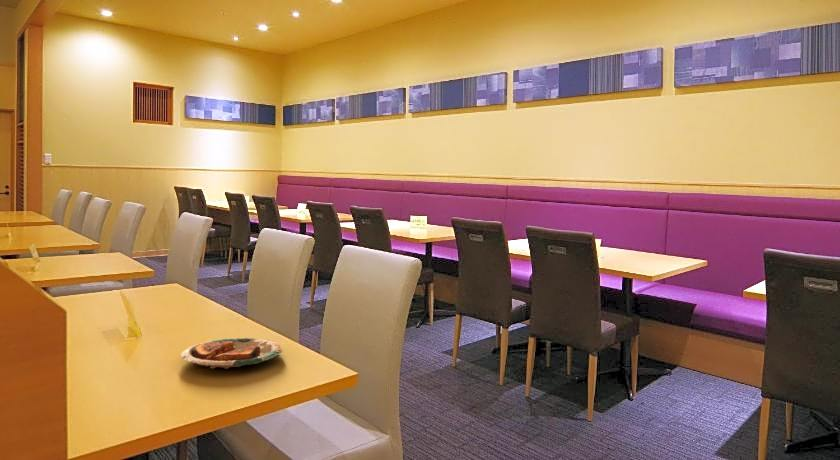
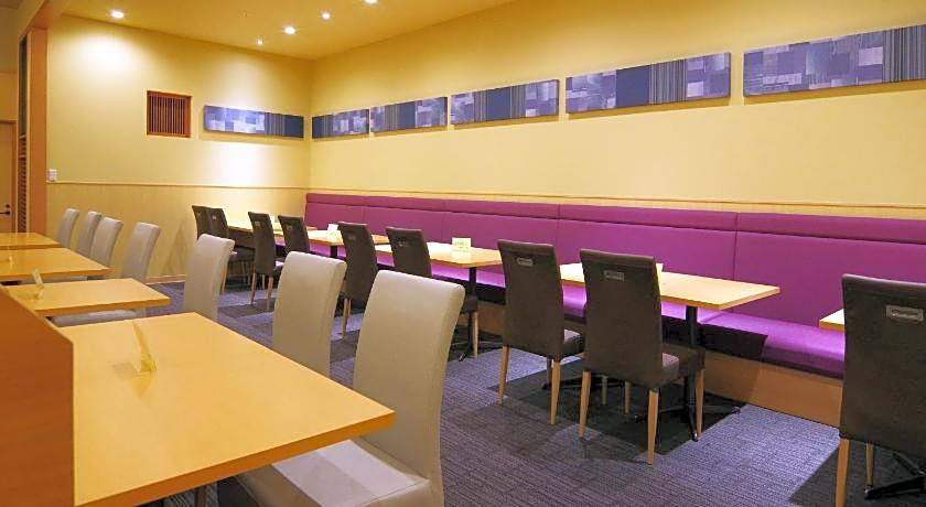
- plate [179,337,283,369]
